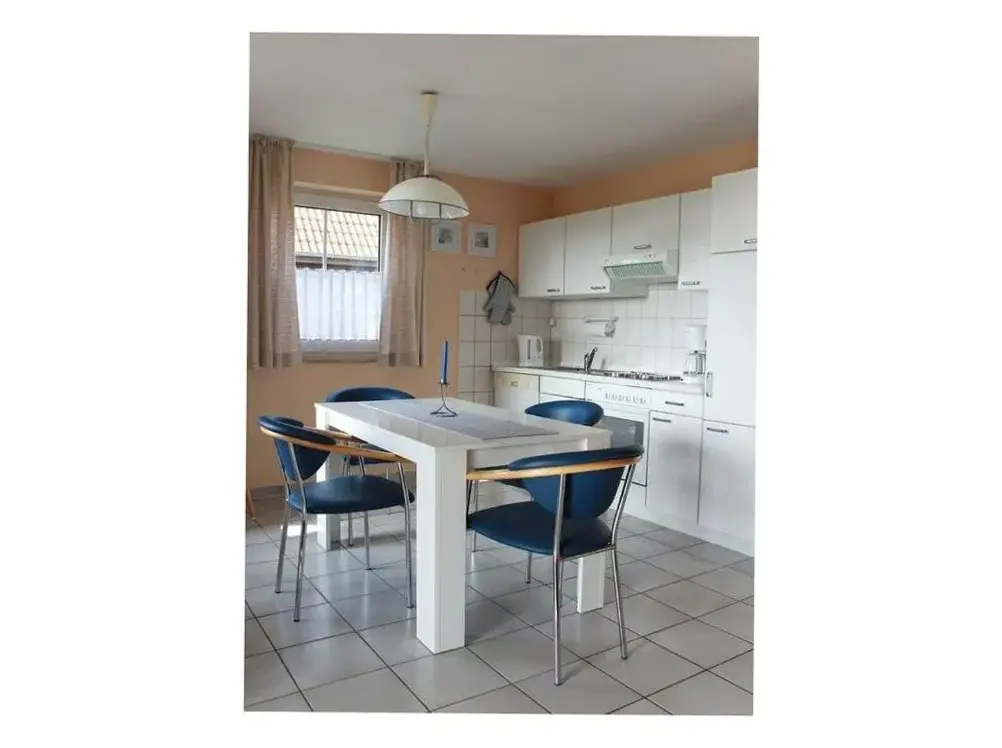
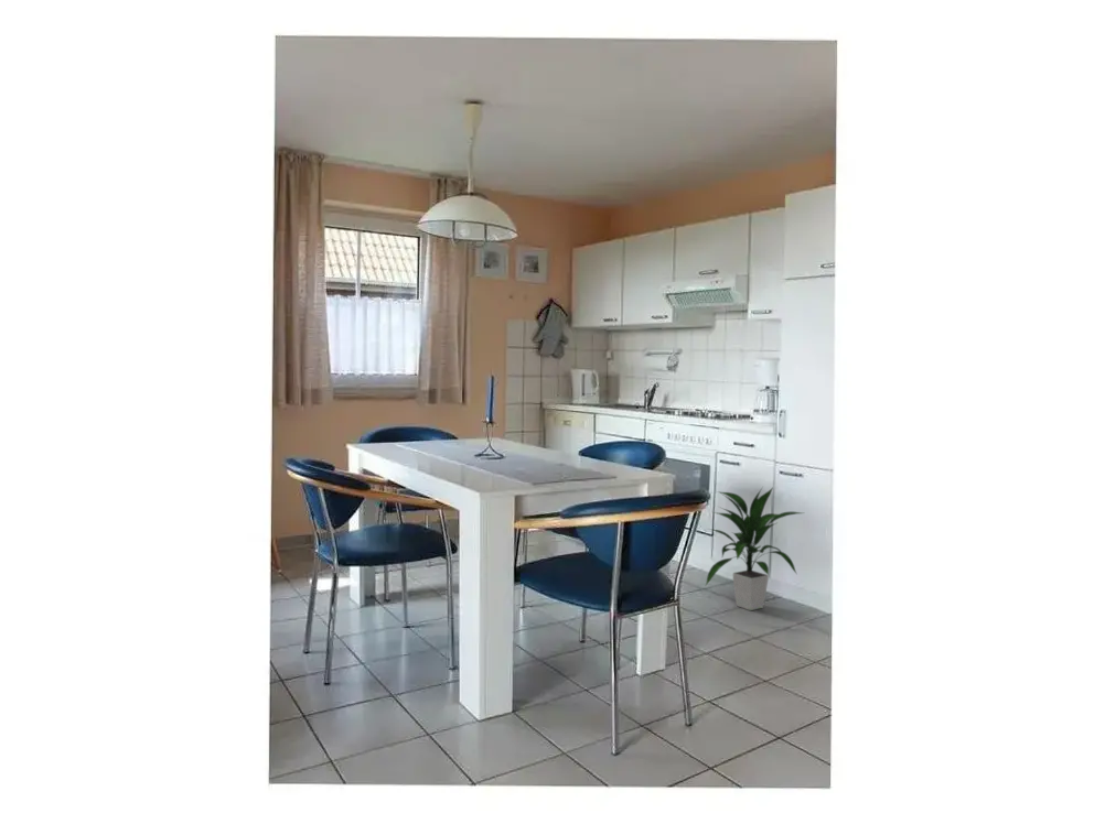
+ indoor plant [705,487,804,611]
